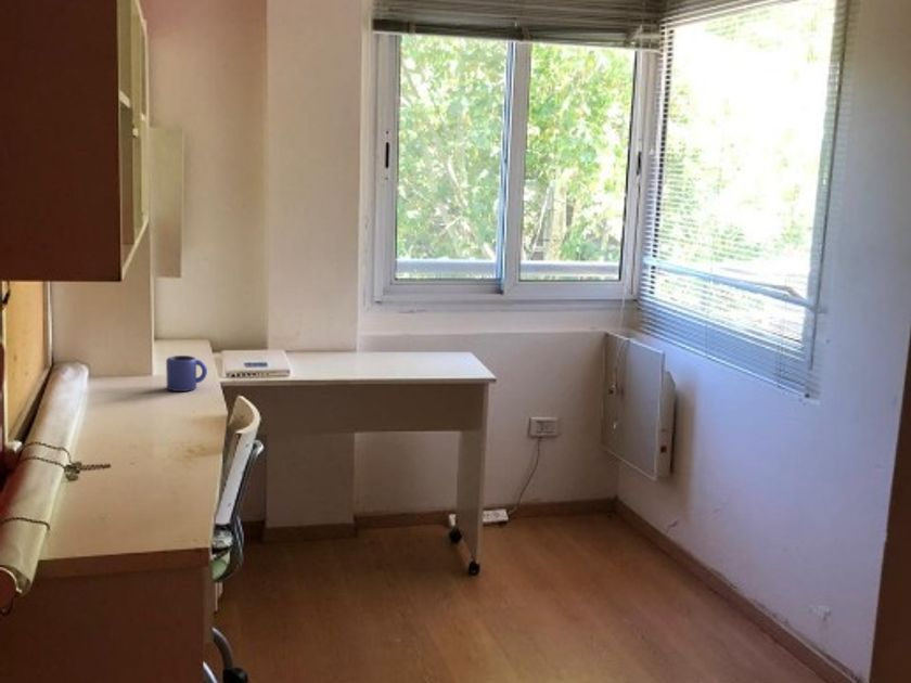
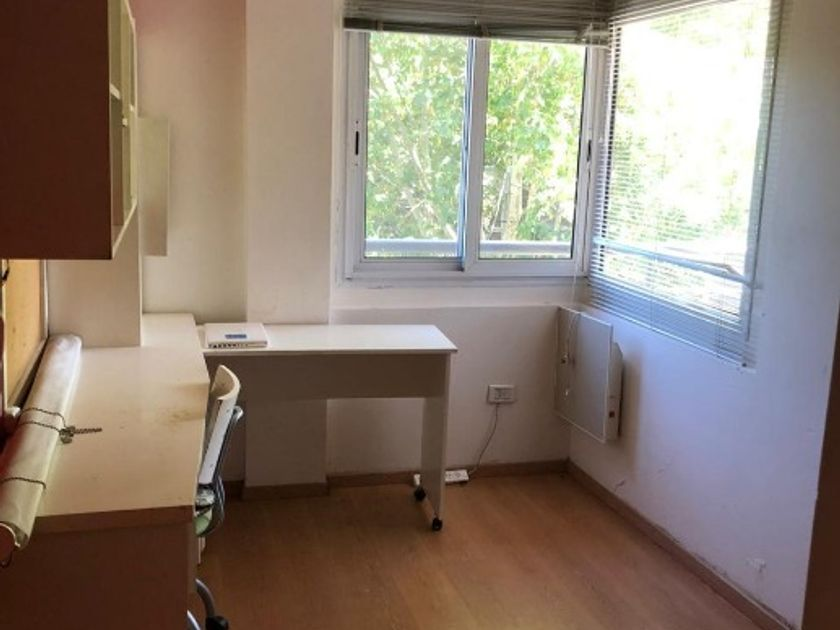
- mug [165,355,208,392]
